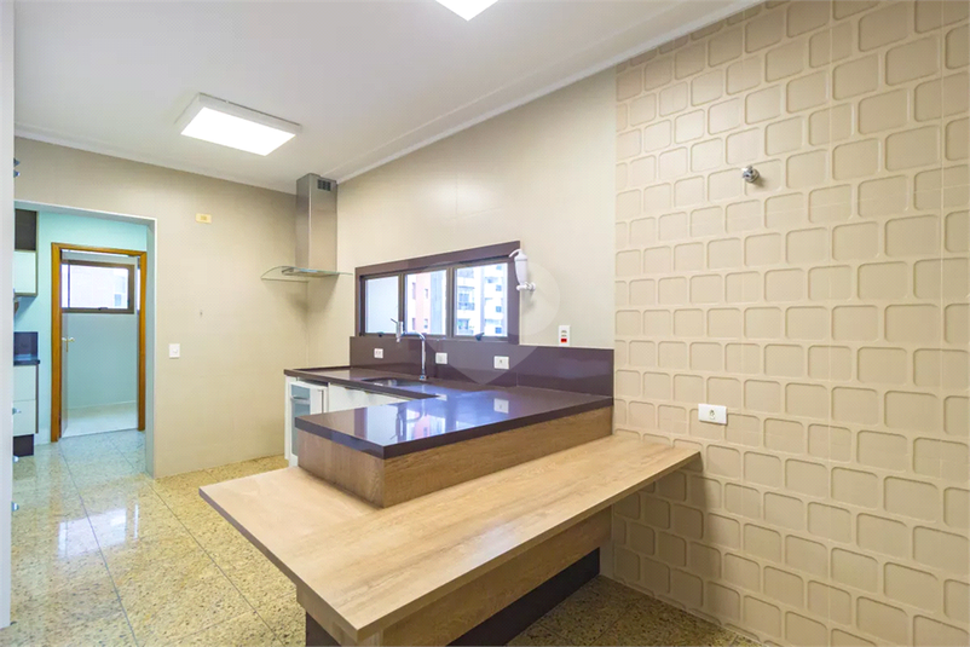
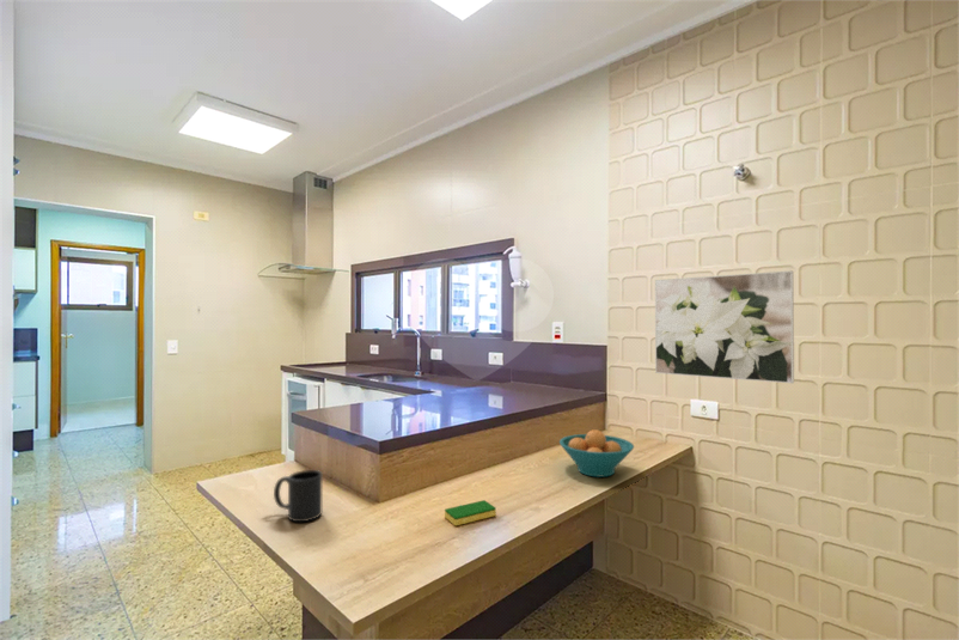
+ dish sponge [444,499,497,526]
+ fruit bowl [558,428,635,479]
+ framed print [654,269,795,384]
+ mug [273,469,323,523]
